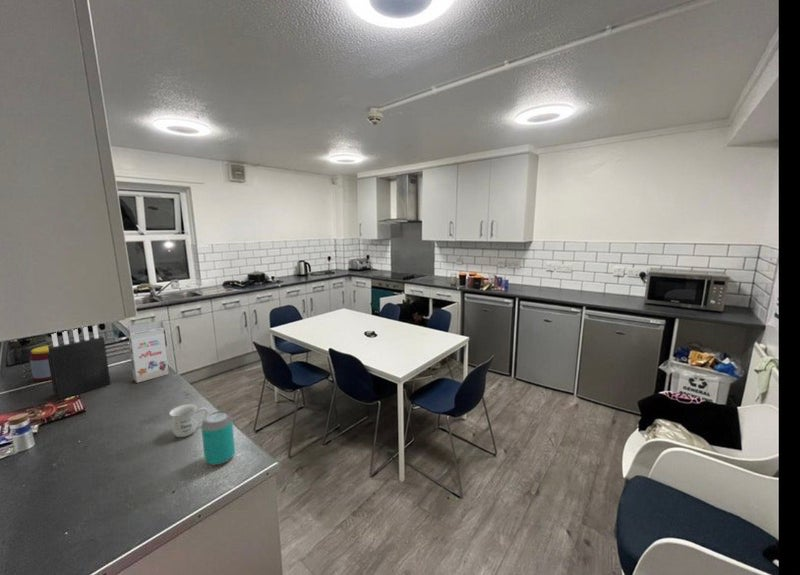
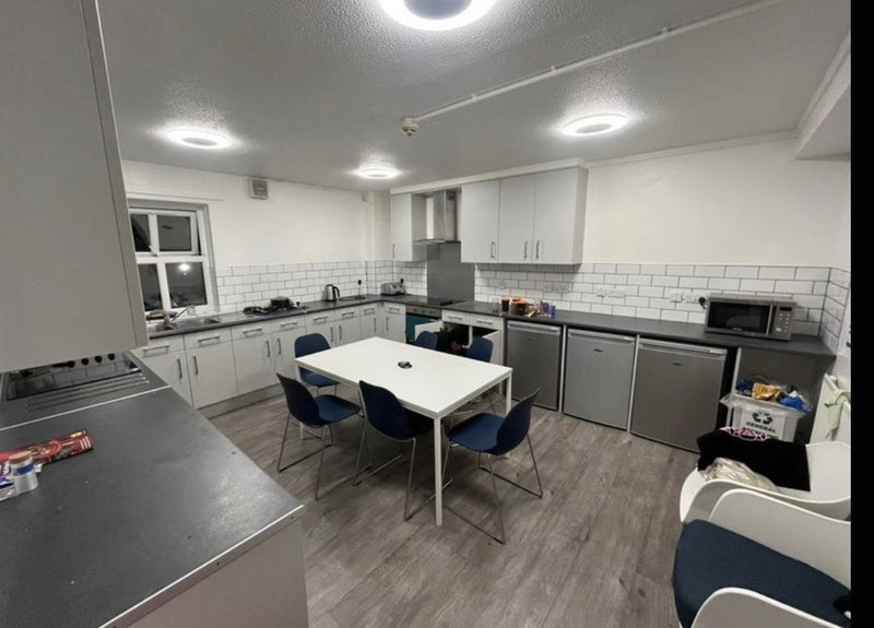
- knife block [47,324,112,400]
- mug [168,403,209,438]
- beverage can [200,410,236,466]
- gift box [127,319,170,384]
- jar [29,344,52,382]
